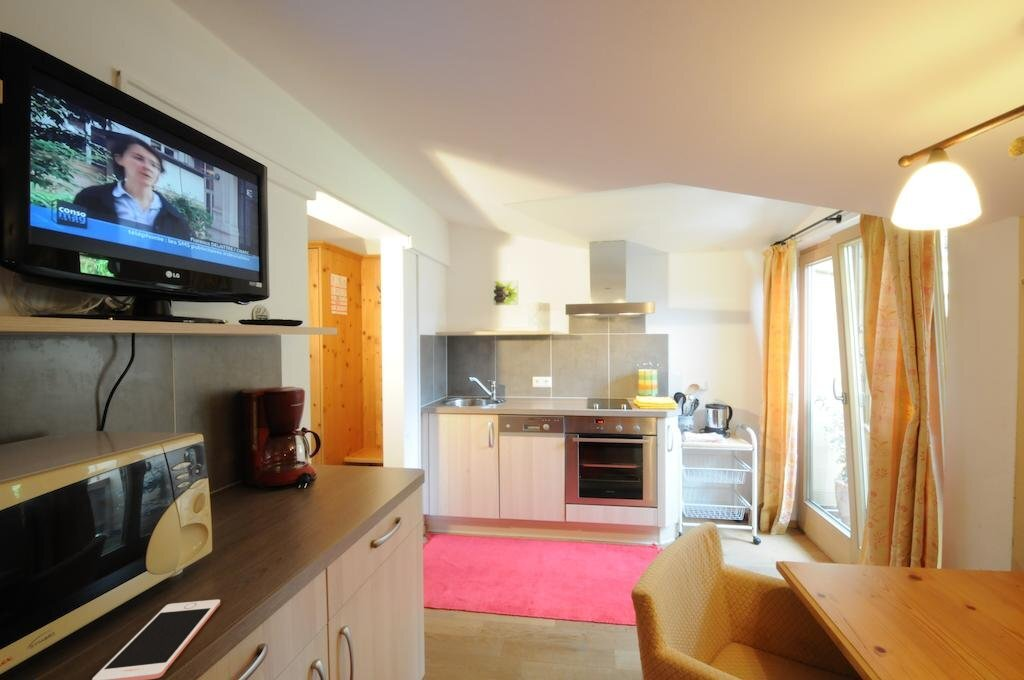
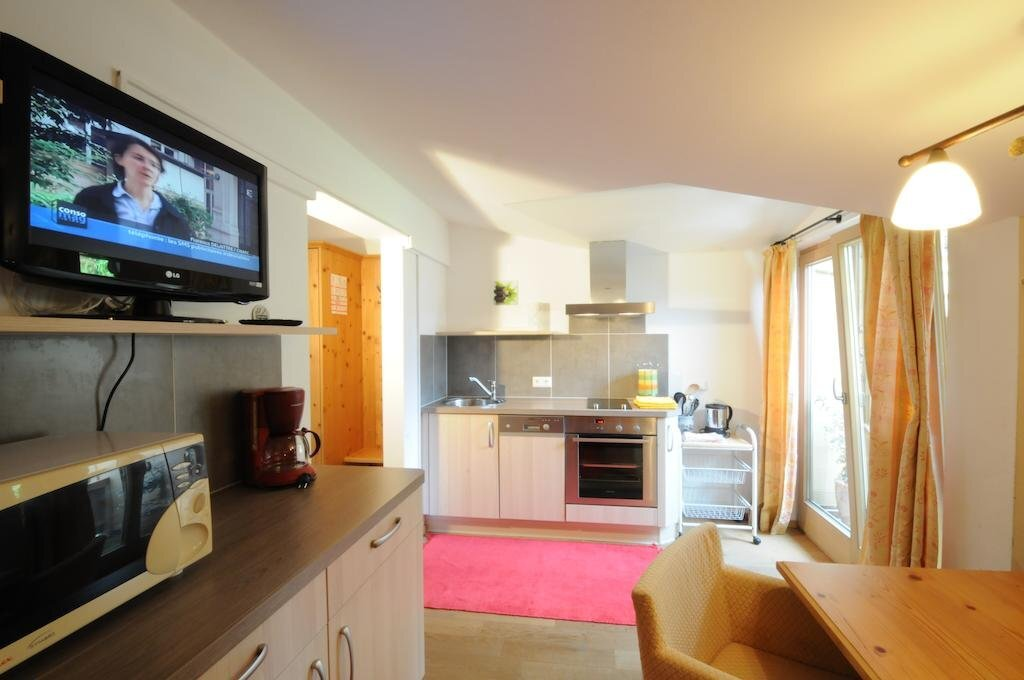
- cell phone [91,599,221,680]
